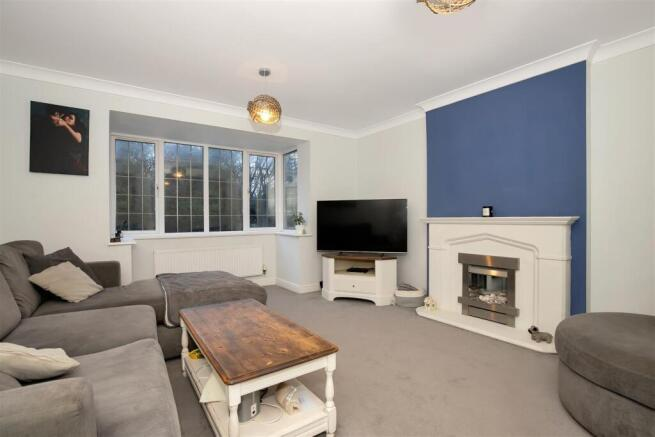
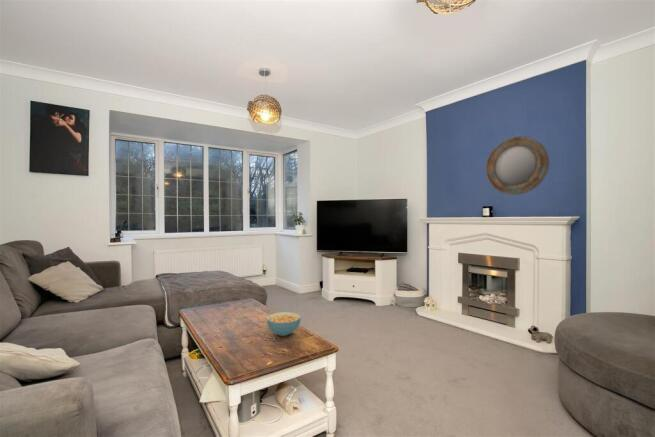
+ cereal bowl [265,311,302,337]
+ home mirror [485,136,550,196]
